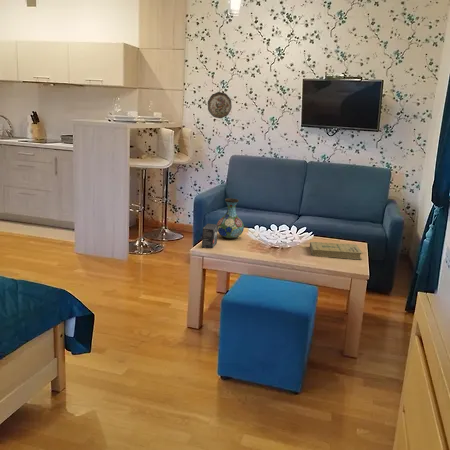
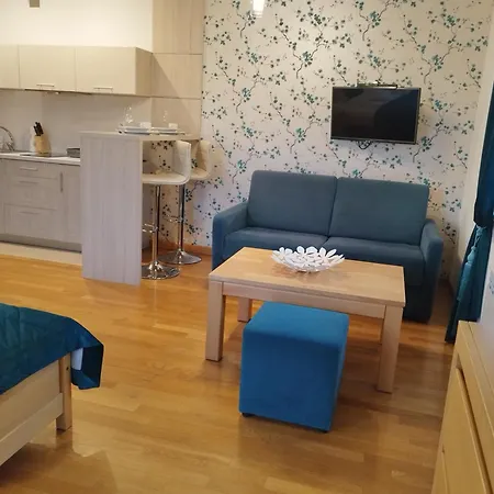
- book [309,241,363,261]
- small box [201,223,218,249]
- vase [216,197,245,240]
- decorative plate [207,91,232,119]
